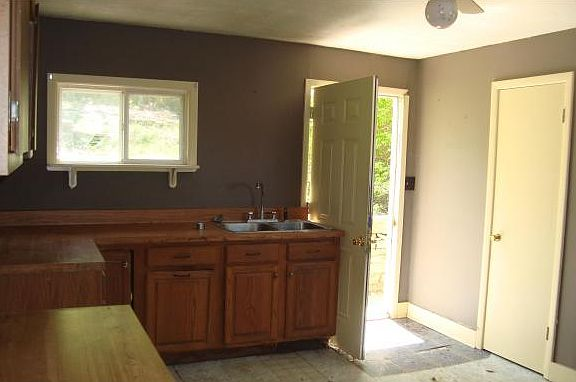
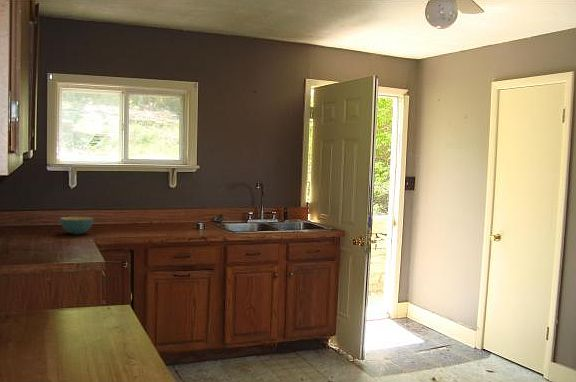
+ cereal bowl [59,216,94,235]
